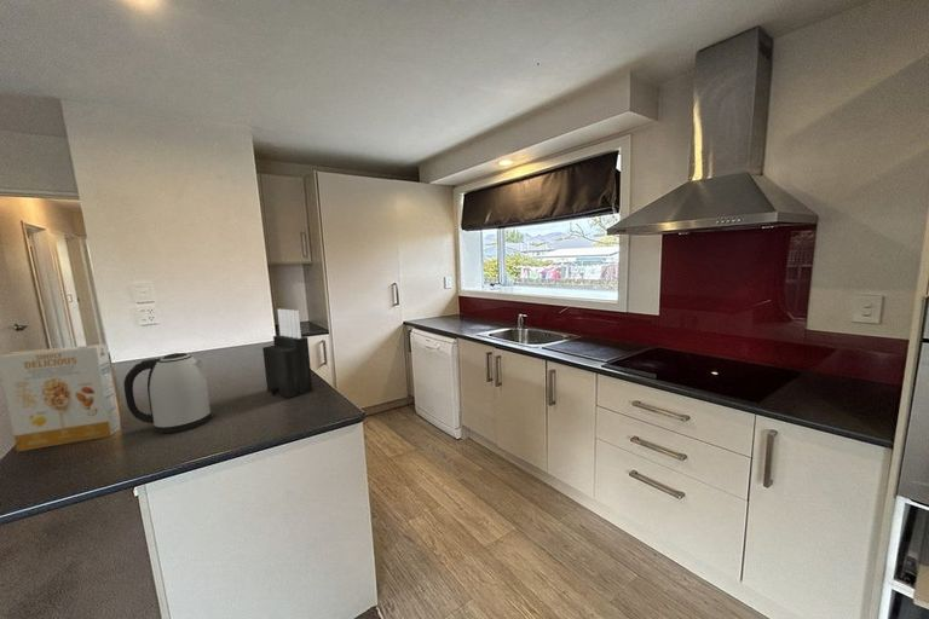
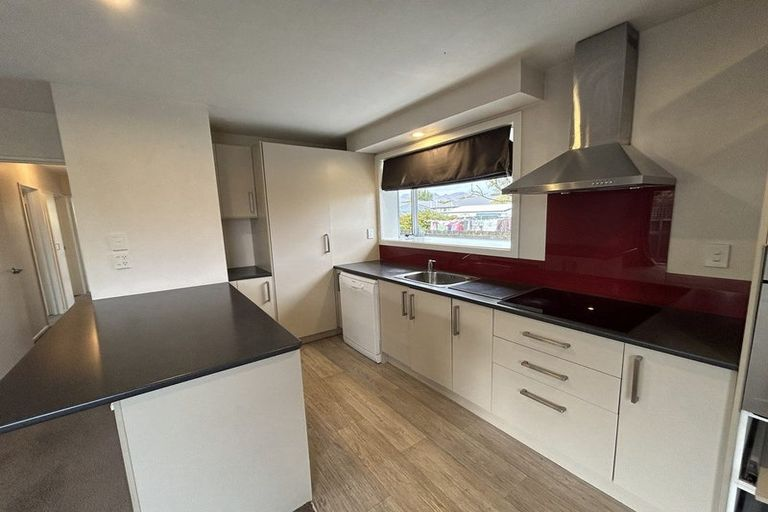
- kettle [122,352,213,434]
- cereal box [0,343,121,452]
- knife block [261,308,313,399]
